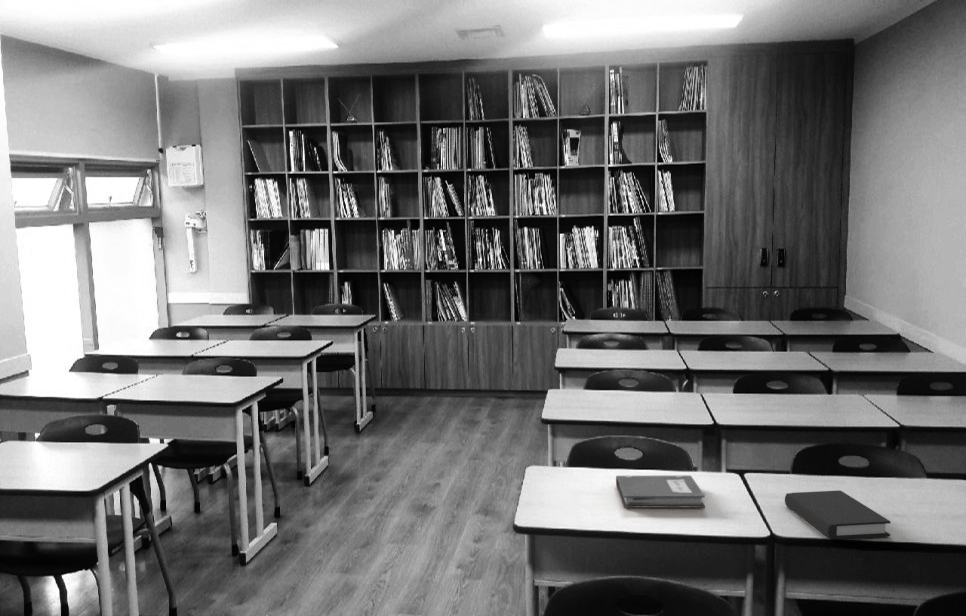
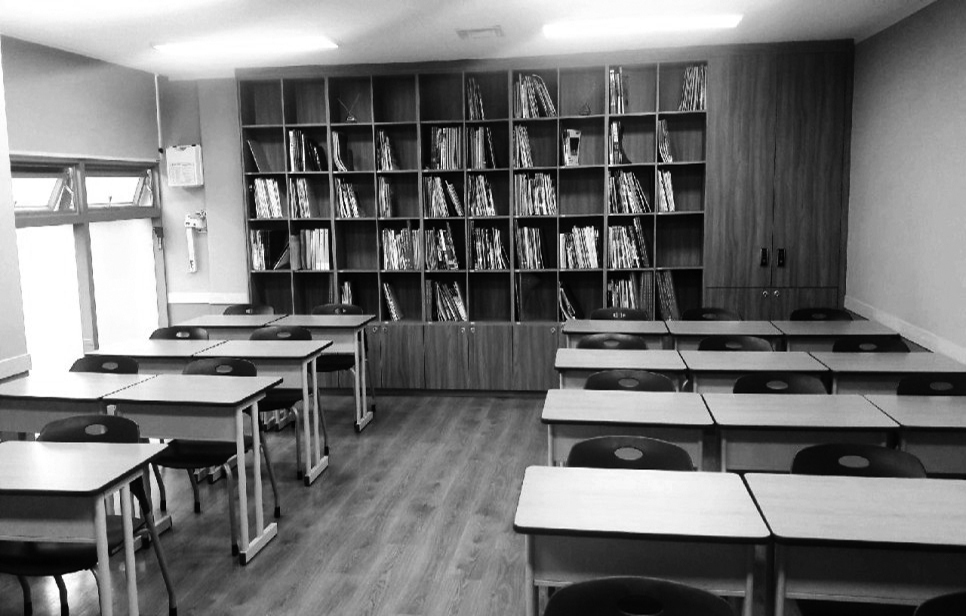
- book [784,489,892,540]
- notebook [615,474,706,508]
